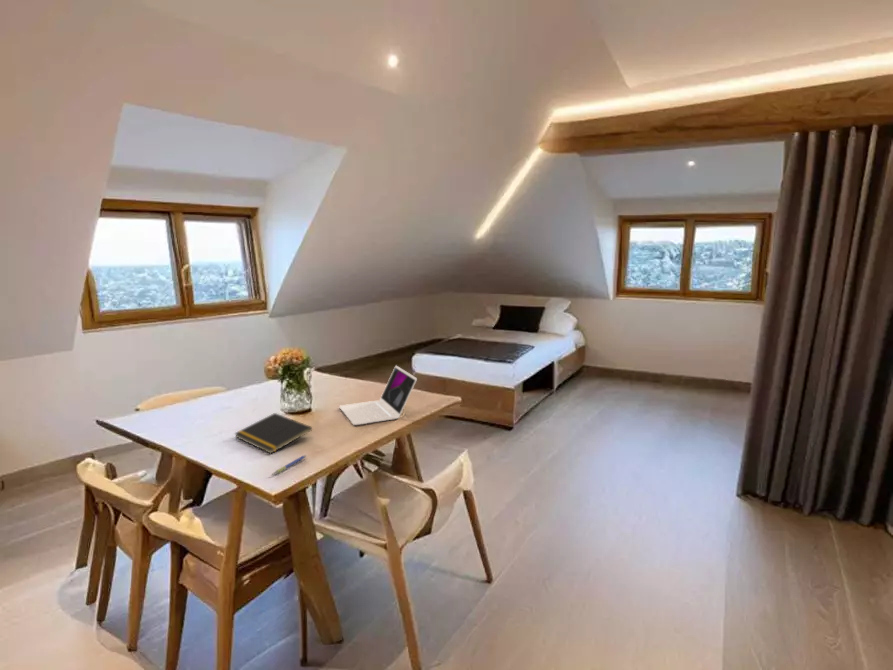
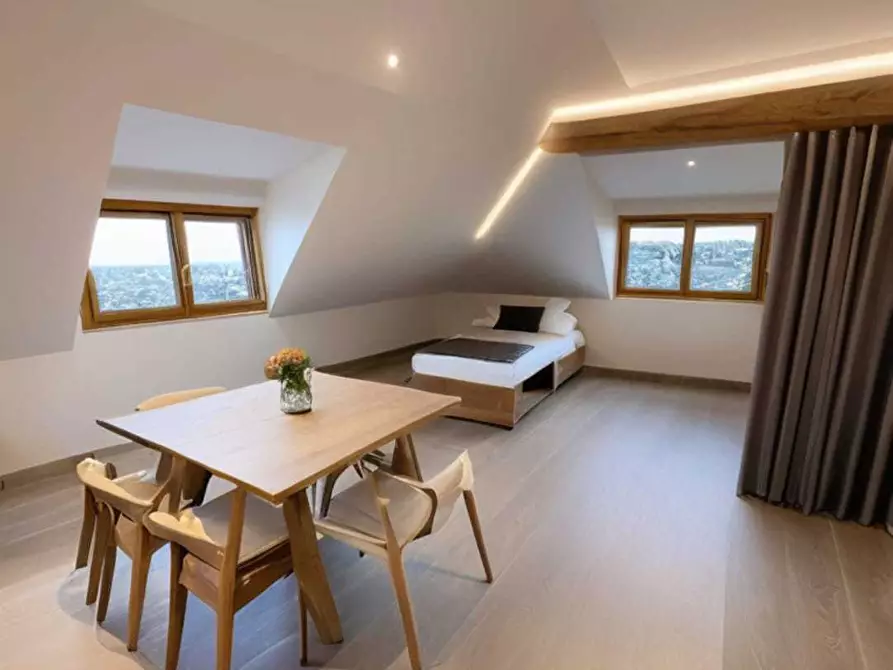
- pen [271,454,307,476]
- laptop [338,364,418,426]
- notepad [233,412,313,455]
